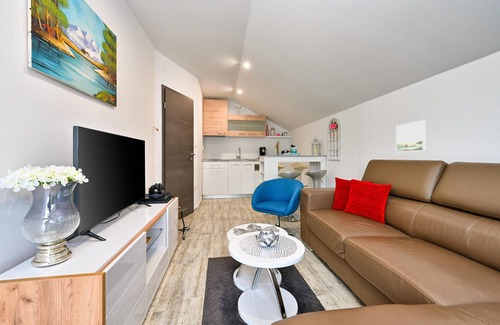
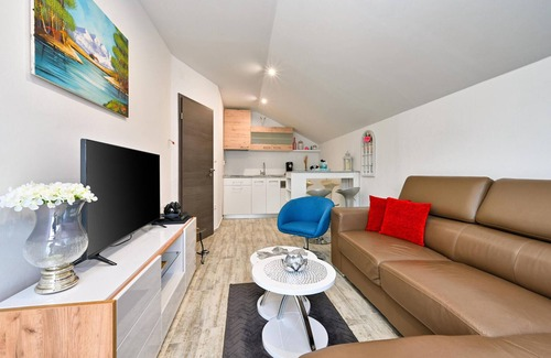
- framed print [395,119,427,153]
